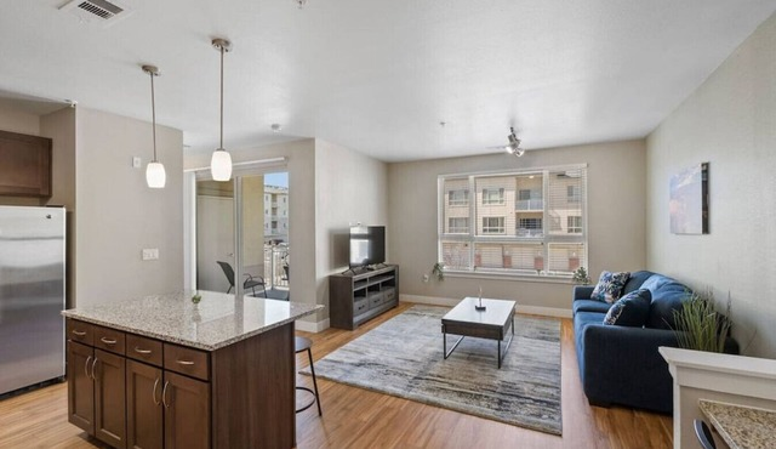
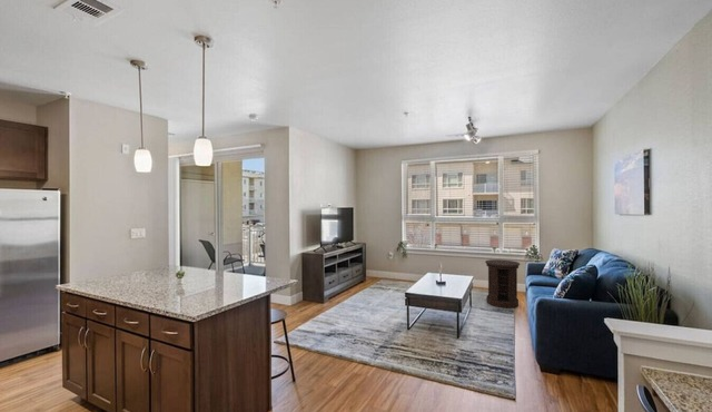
+ side table [484,258,521,310]
